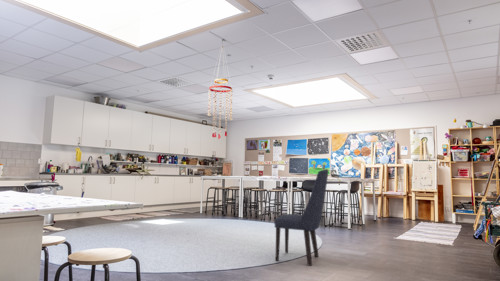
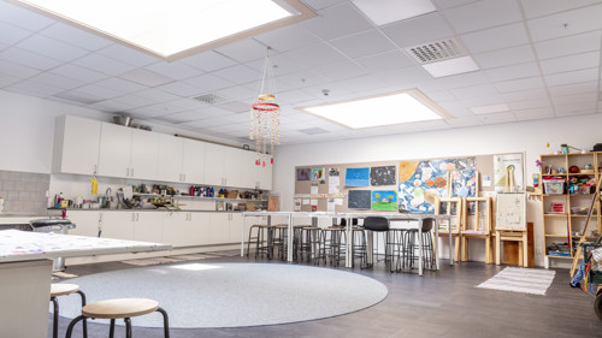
- chair [273,168,330,267]
